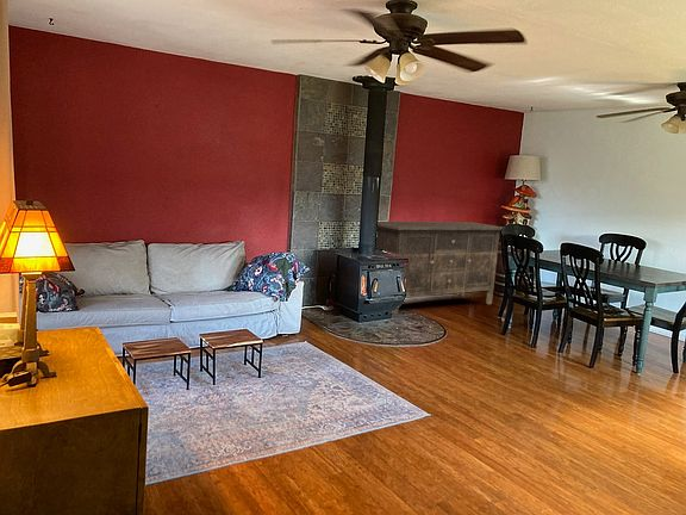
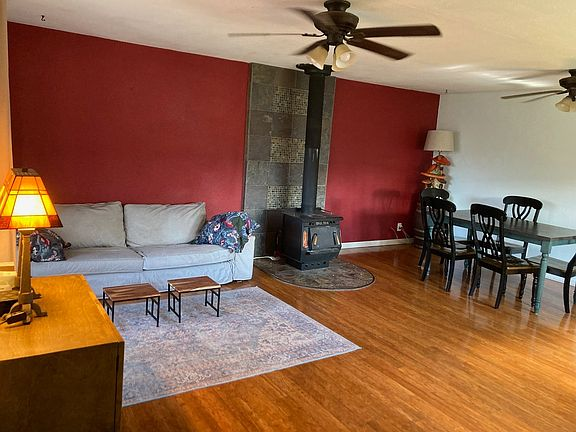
- sideboard [376,221,504,316]
